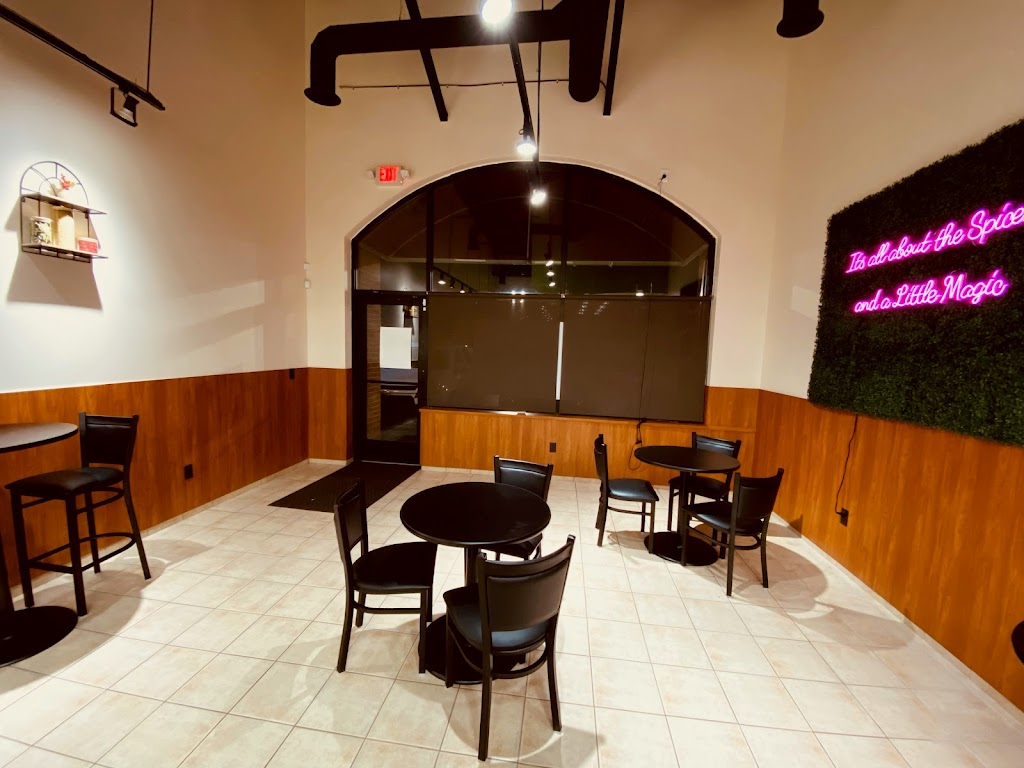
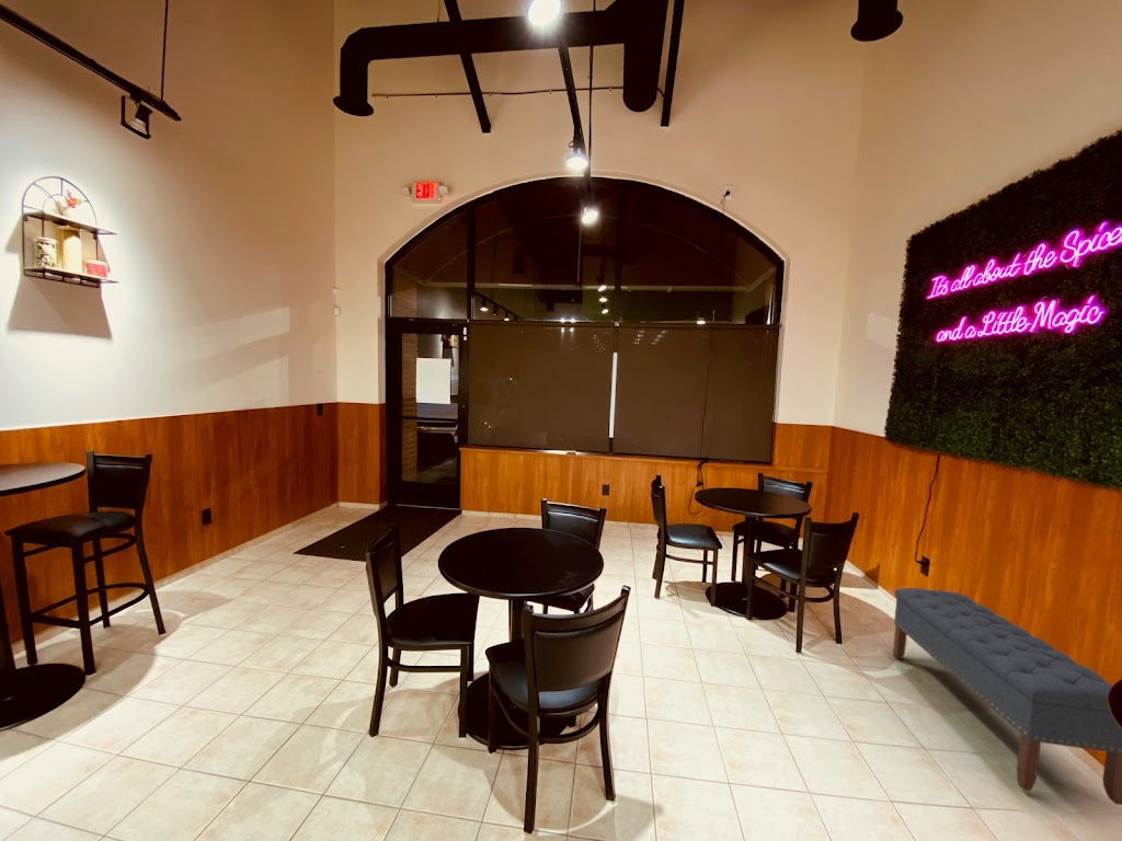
+ bench [892,587,1122,806]
